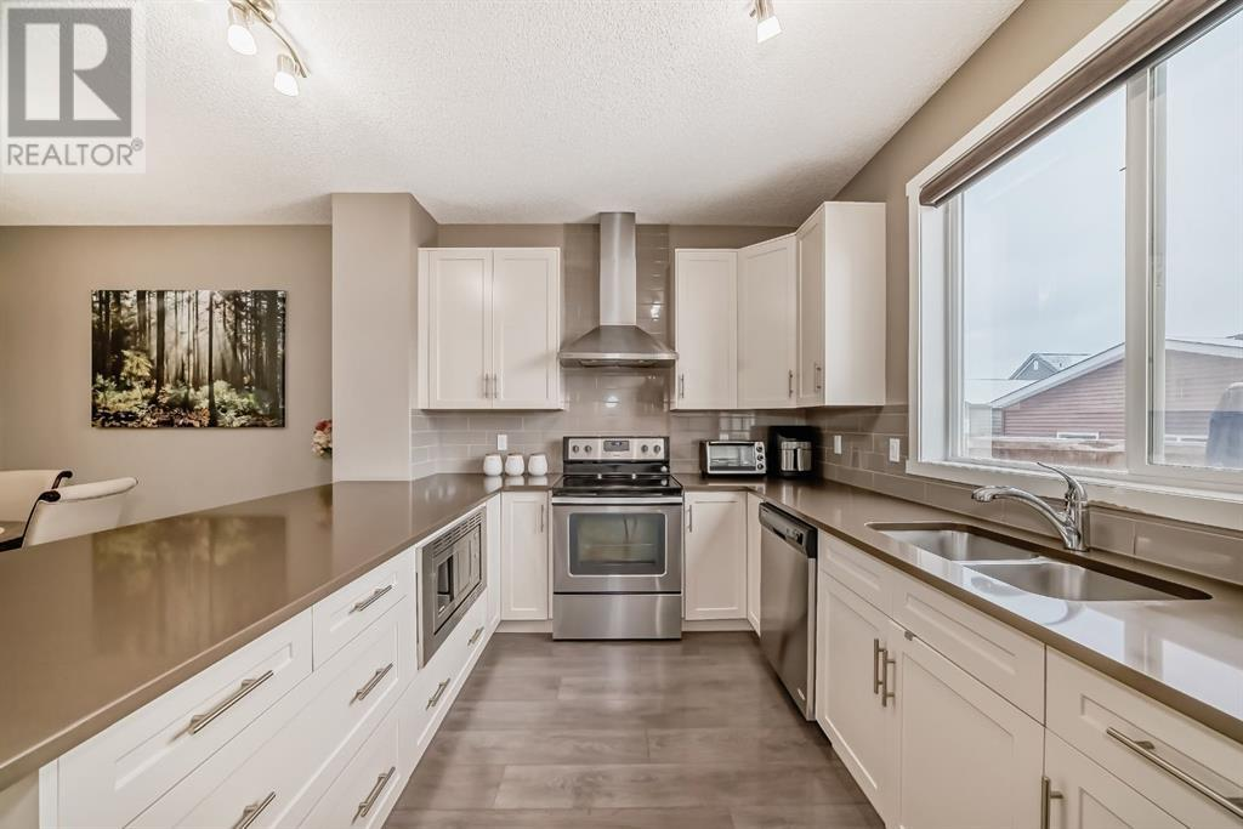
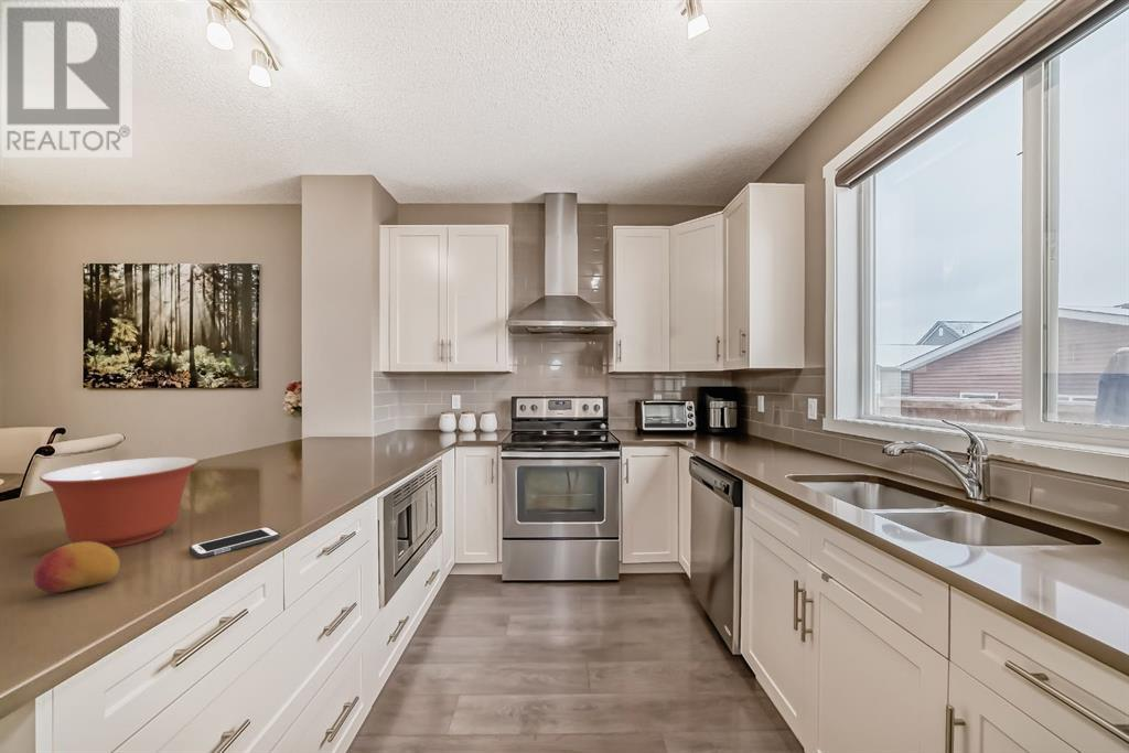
+ fruit [32,541,121,593]
+ cell phone [189,526,281,559]
+ mixing bowl [39,456,200,549]
